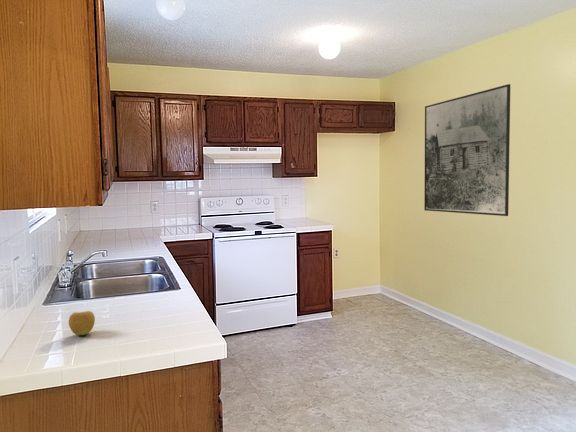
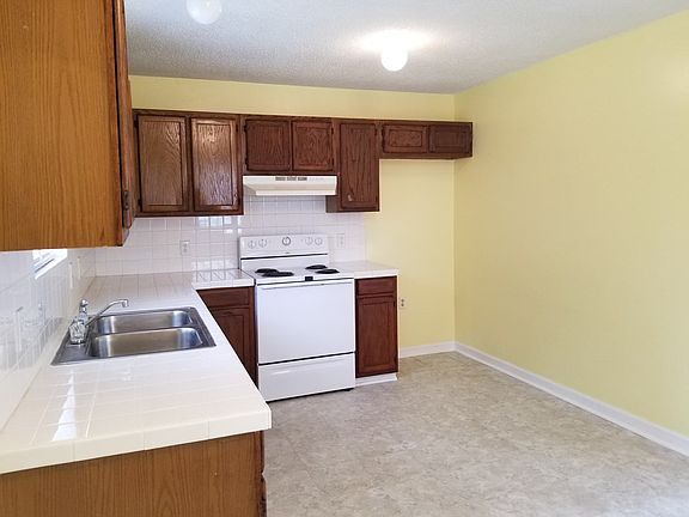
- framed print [423,83,511,217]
- apple [68,310,96,336]
